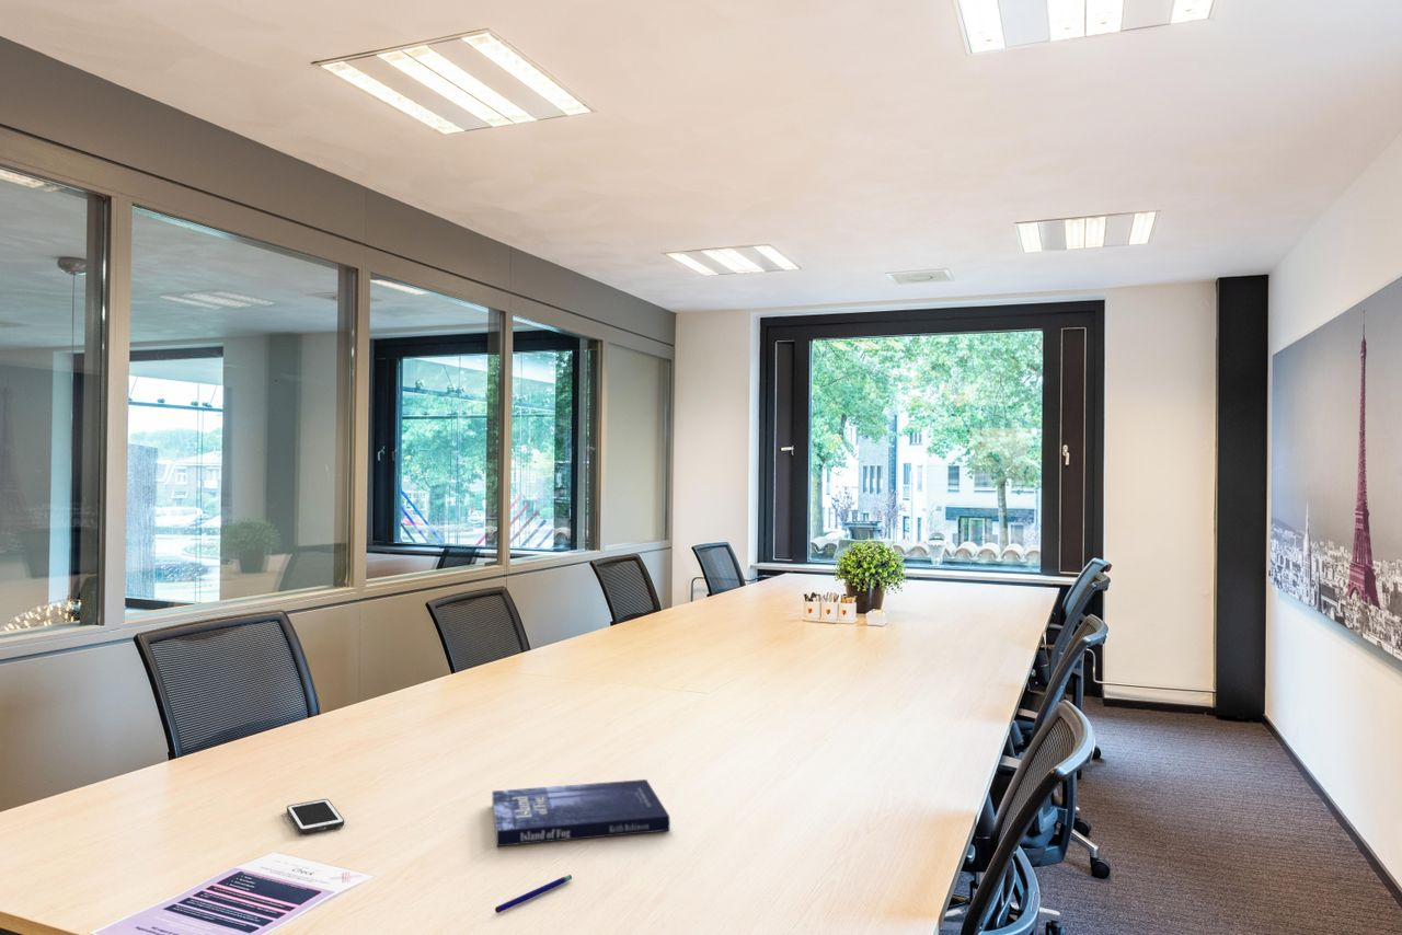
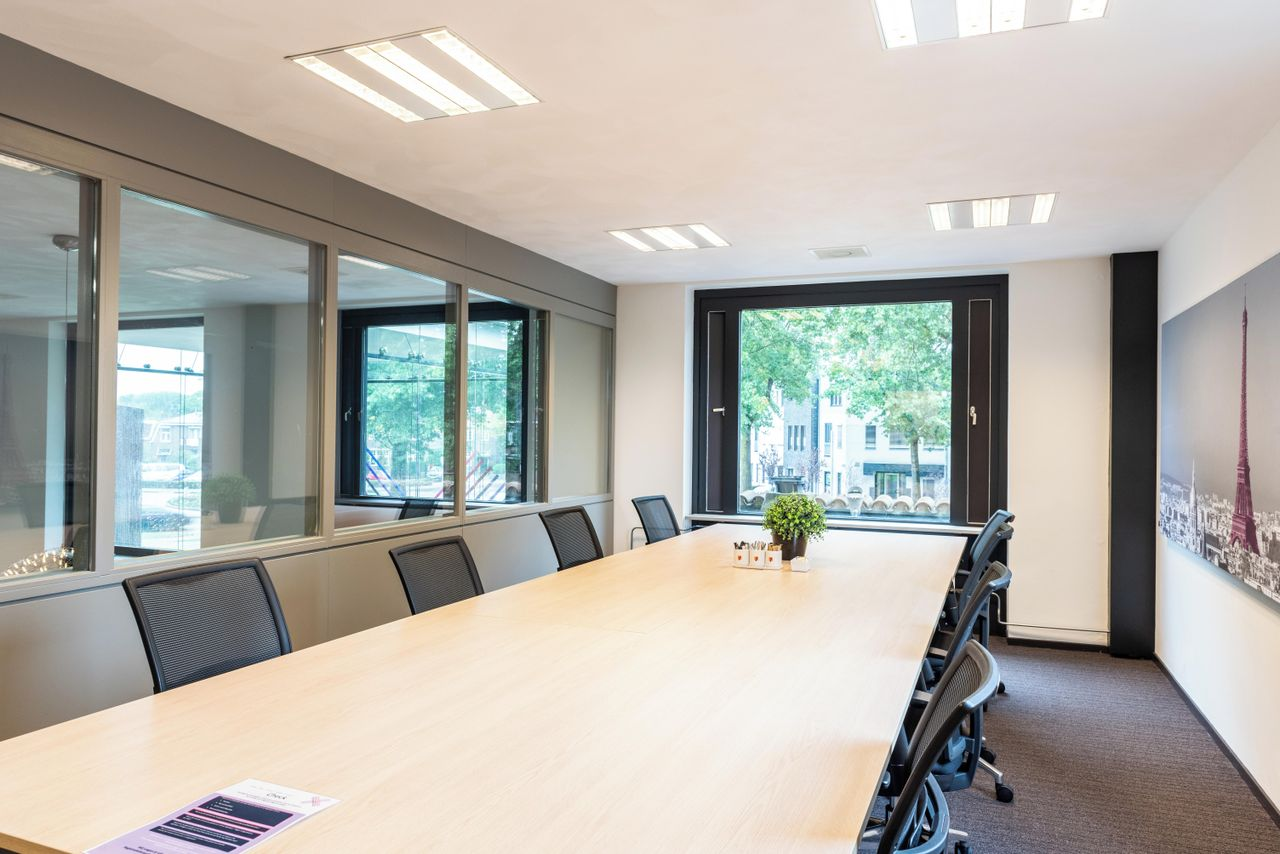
- book [491,778,671,847]
- pen [494,874,573,914]
- cell phone [286,798,345,834]
